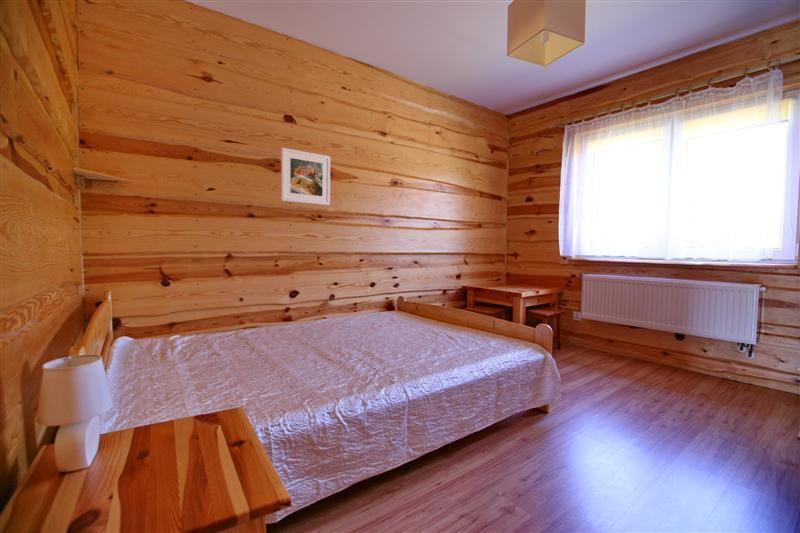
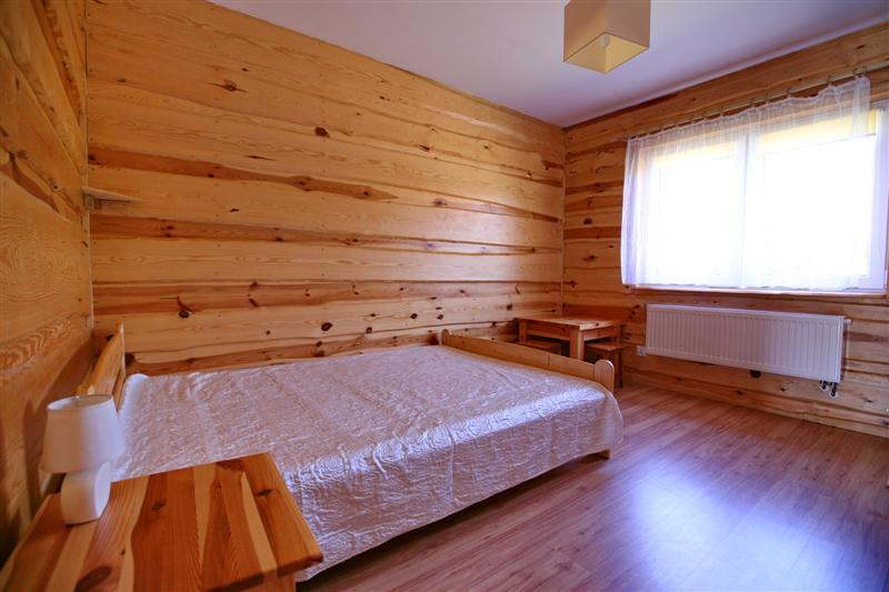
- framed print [280,147,331,206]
